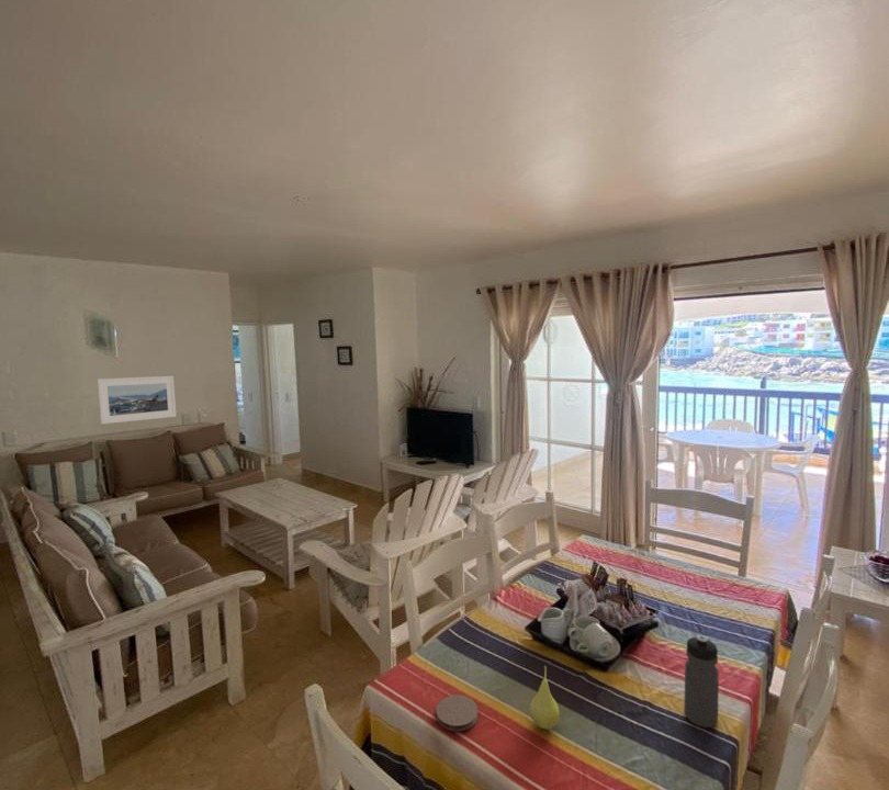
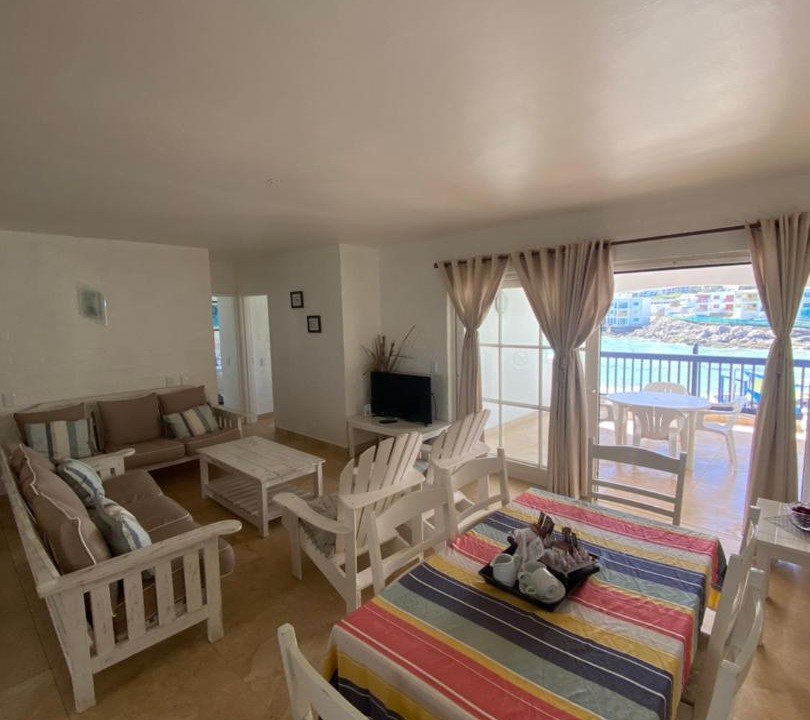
- water bottle [683,634,720,729]
- fruit [529,665,561,731]
- coaster [436,695,479,733]
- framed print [97,375,178,425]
